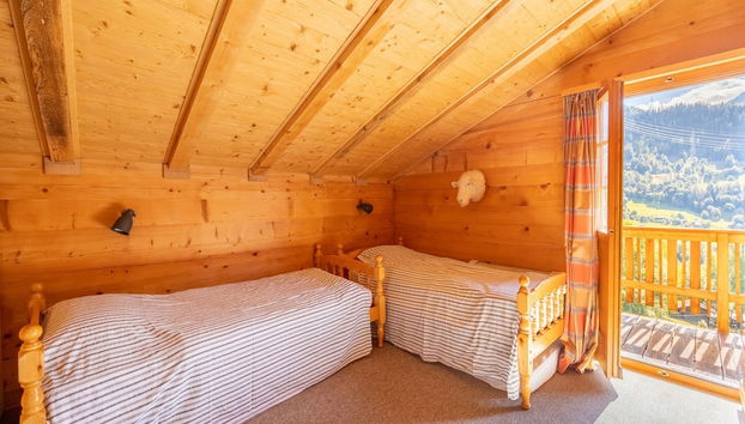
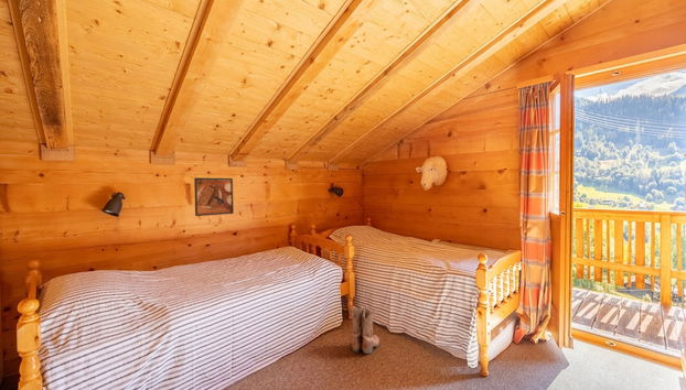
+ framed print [193,176,235,217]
+ boots [350,305,382,355]
